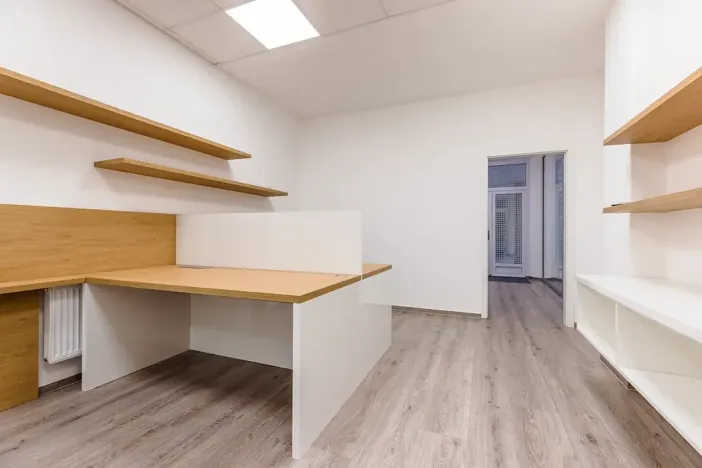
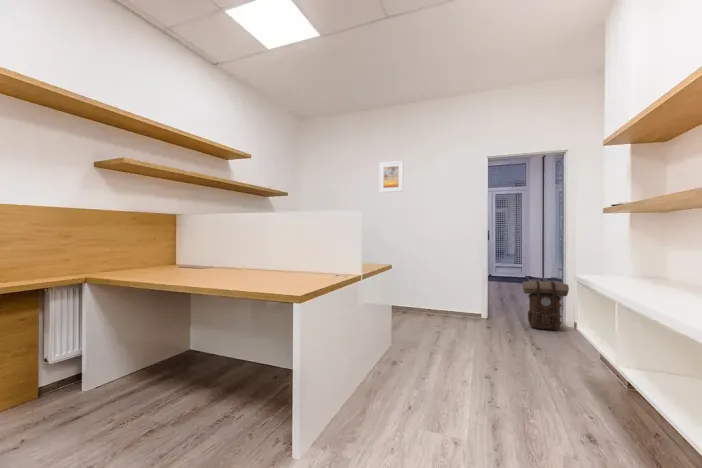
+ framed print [378,160,404,194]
+ backpack [522,280,570,331]
